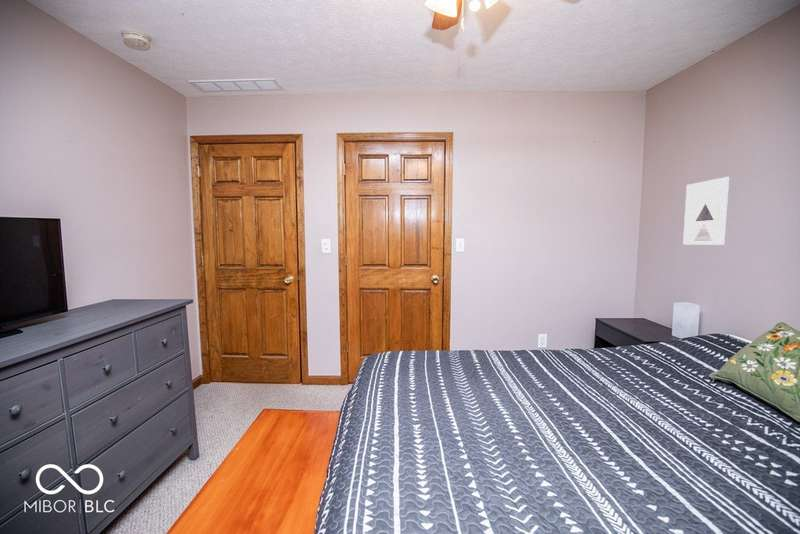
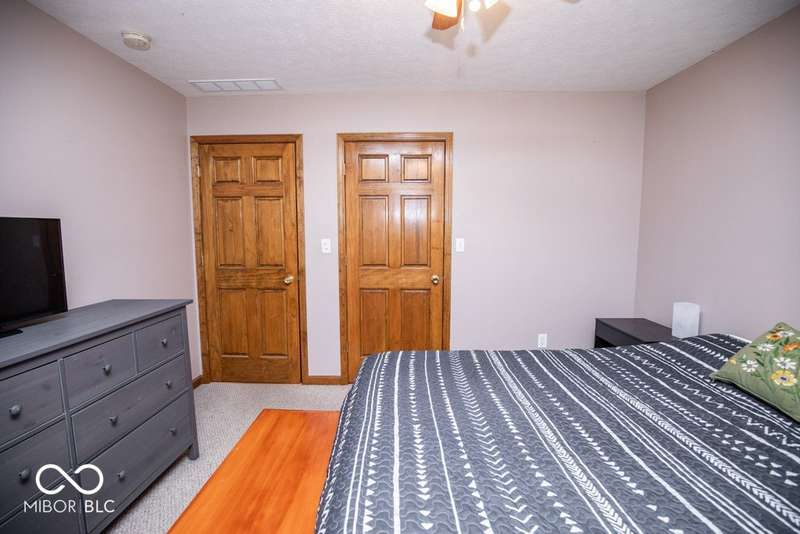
- wall art [682,176,730,246]
